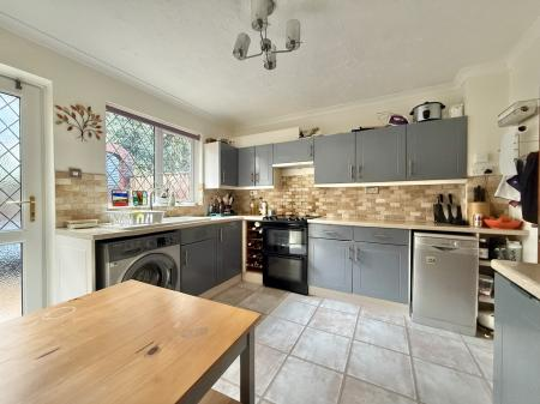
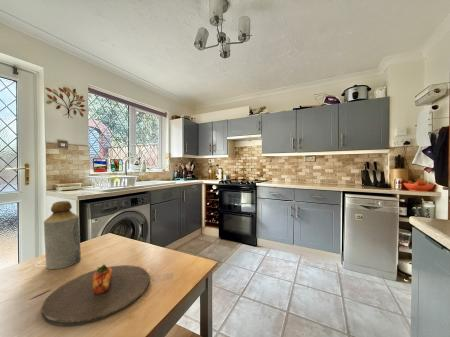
+ plate [40,264,151,327]
+ bottle [43,200,82,270]
